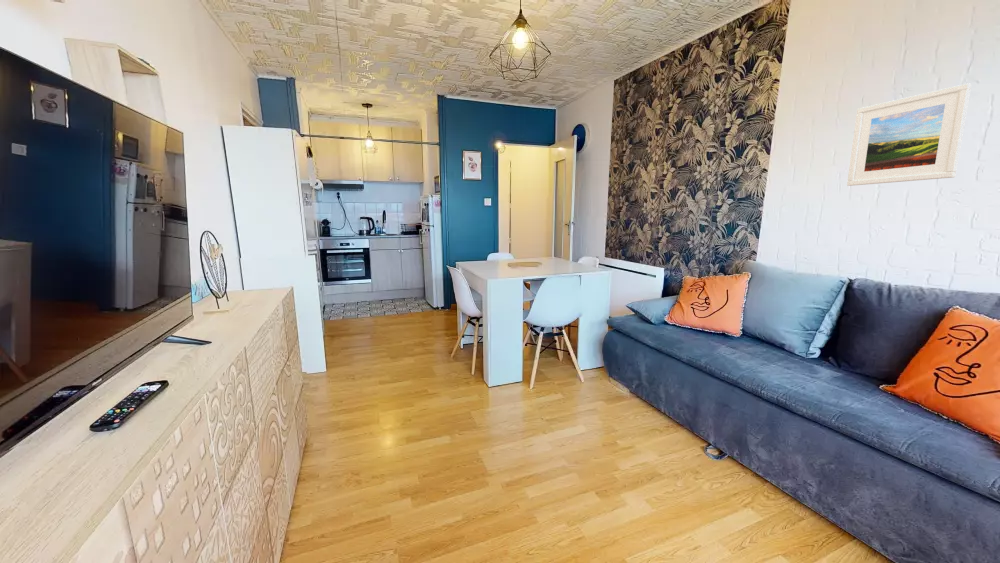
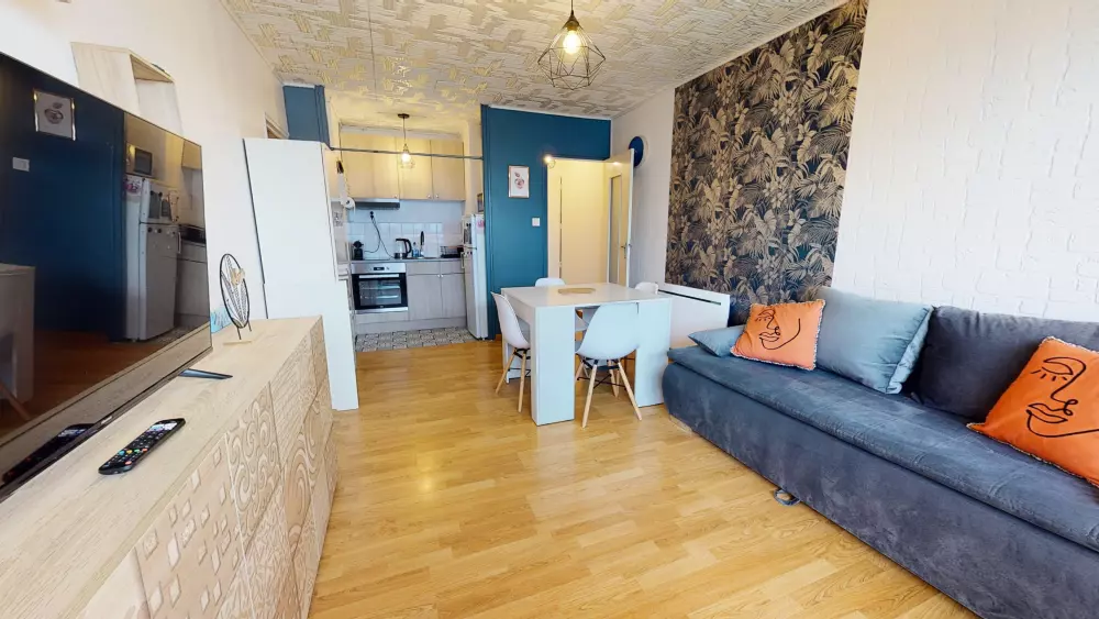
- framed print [846,83,972,187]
